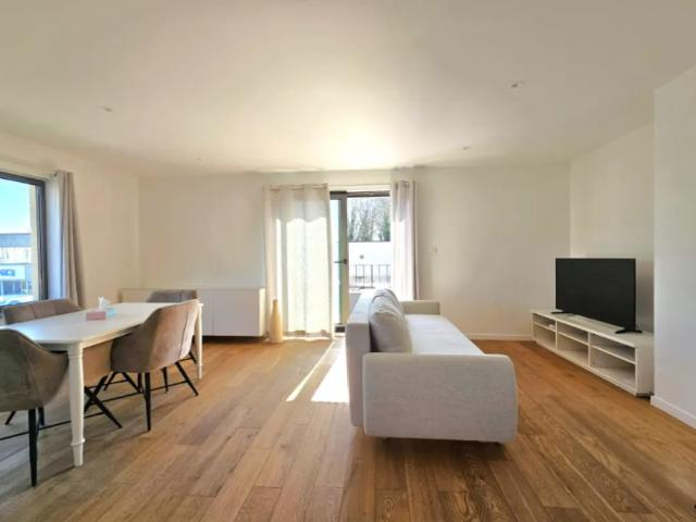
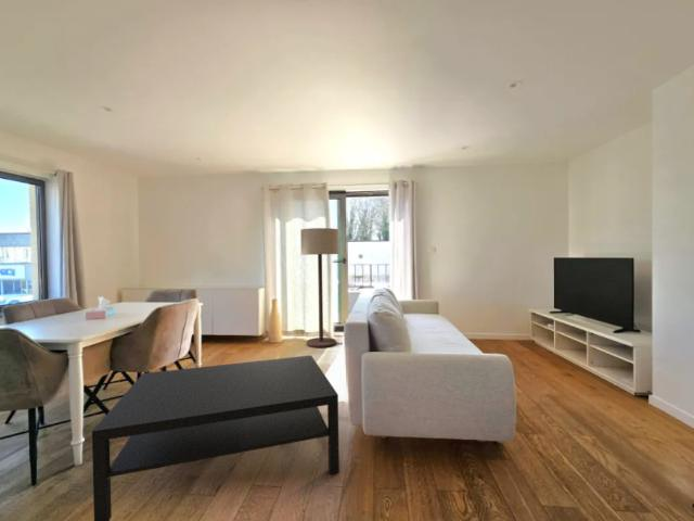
+ floor lamp [299,227,339,348]
+ coffee table [91,354,340,521]
